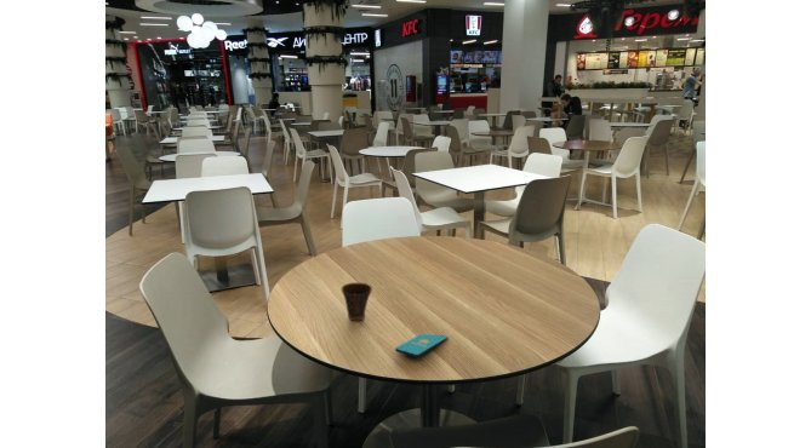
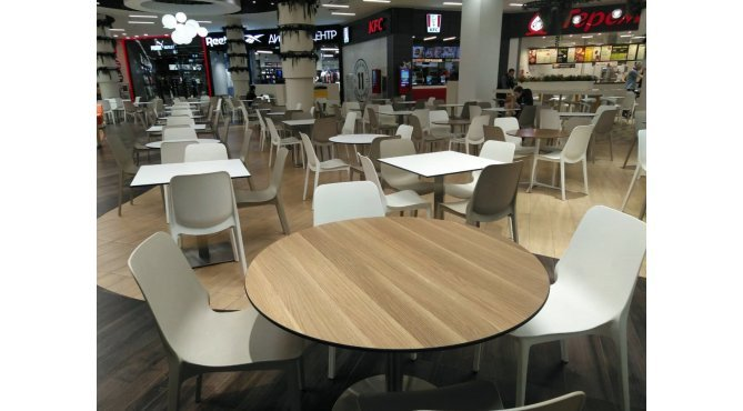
- smartphone [394,333,449,358]
- cup [341,281,373,322]
